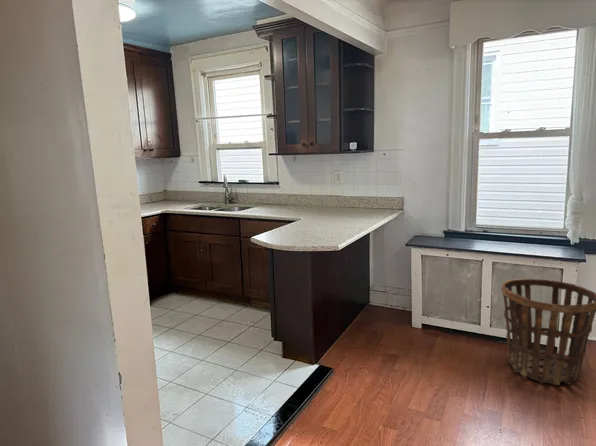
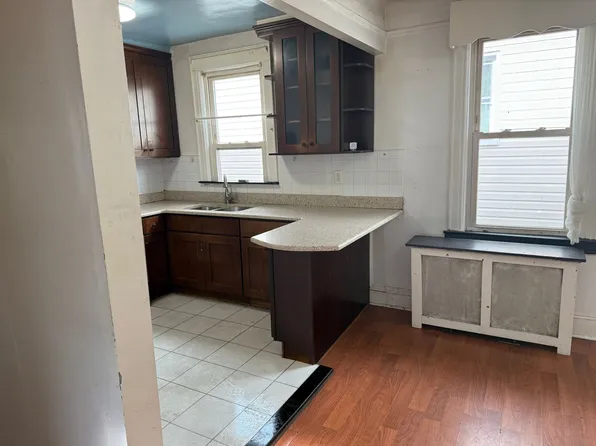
- basket [501,278,596,386]
